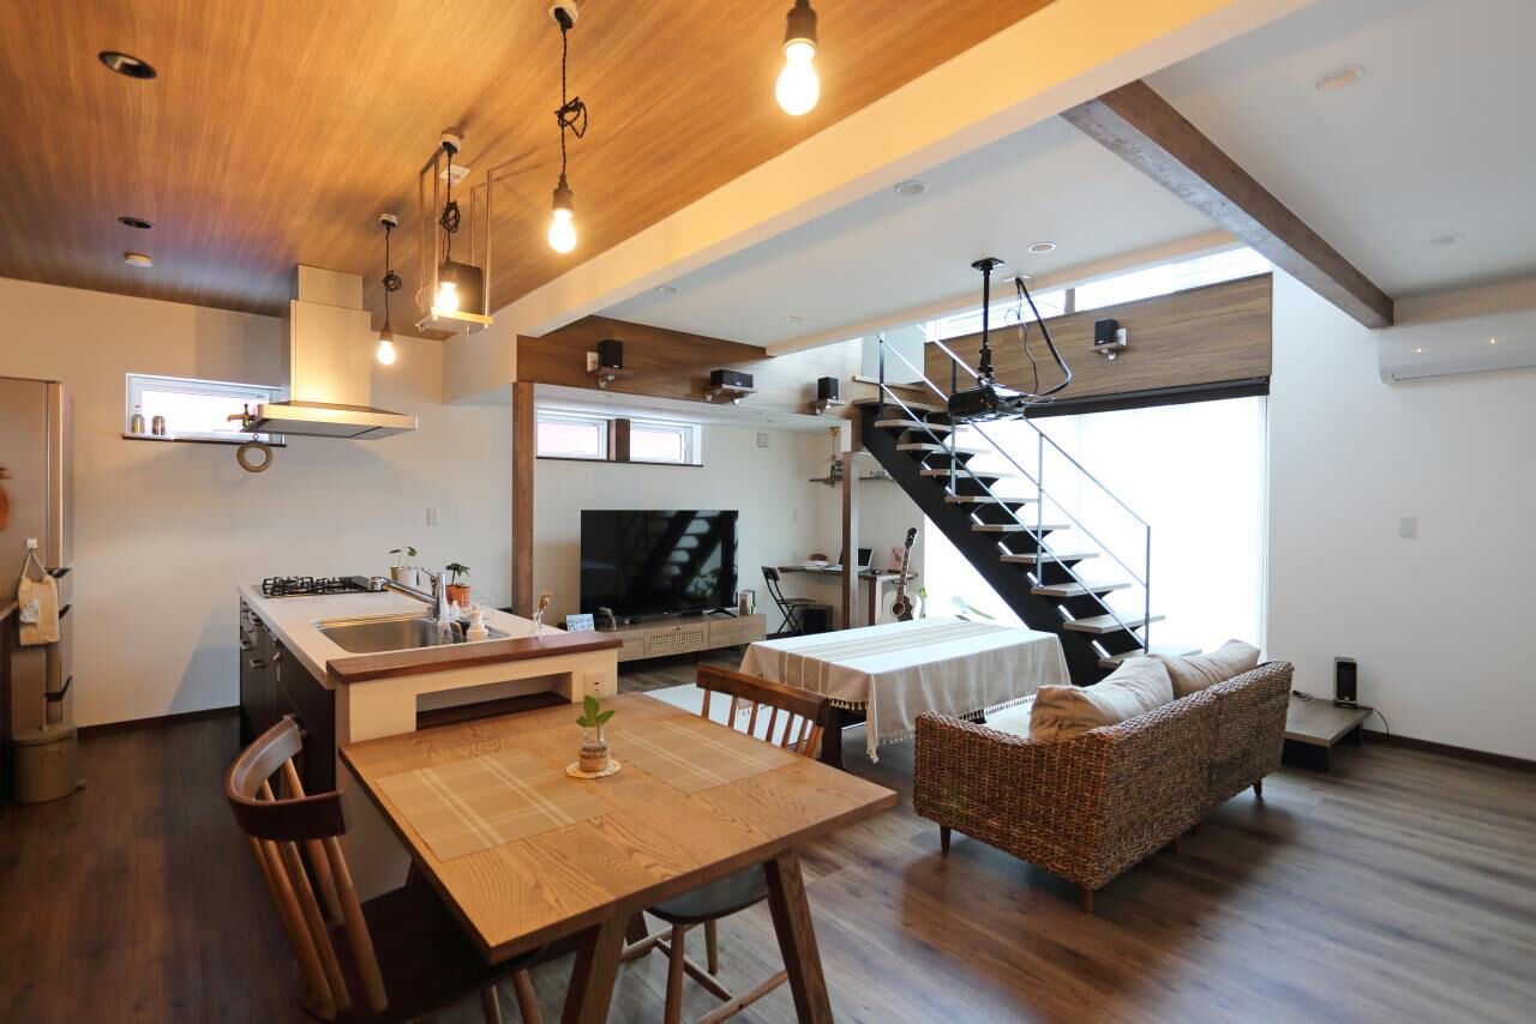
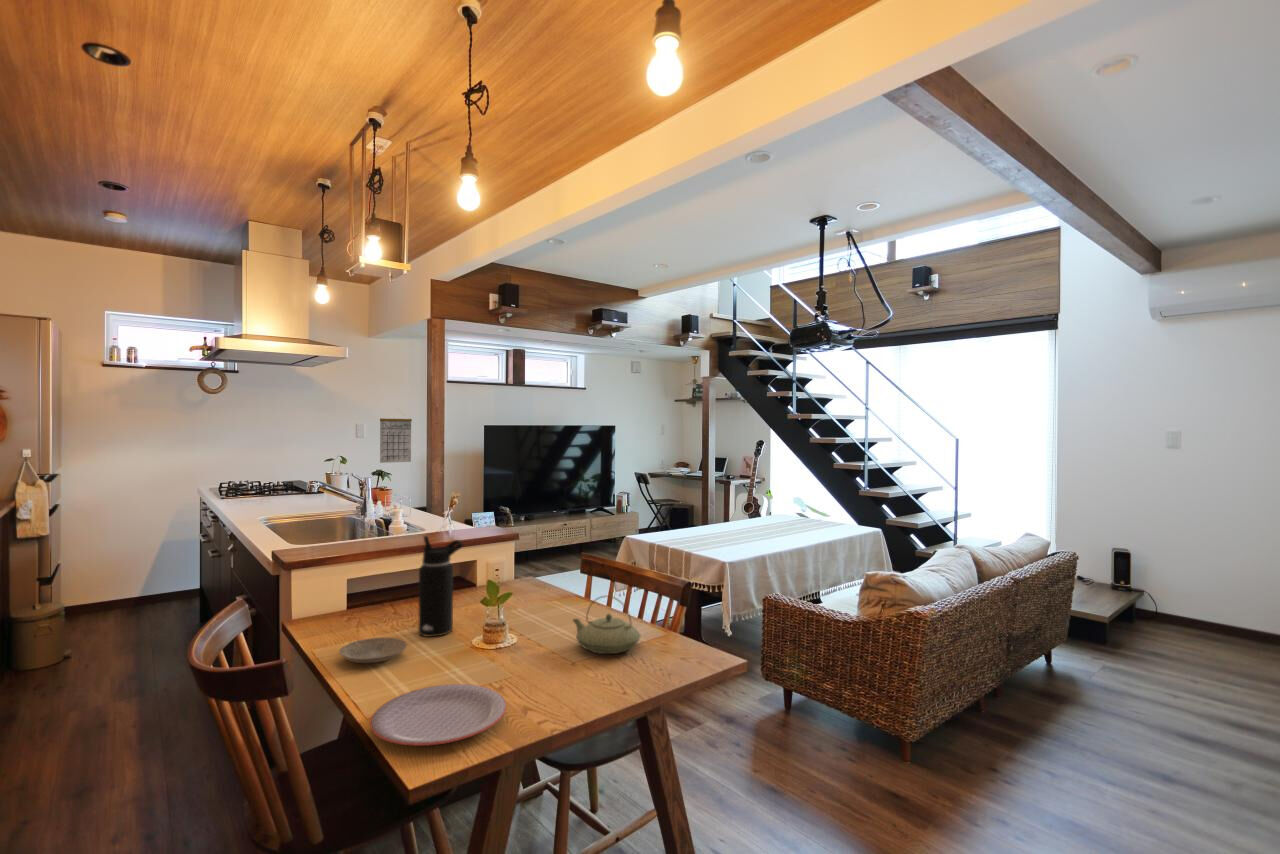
+ plate [338,637,408,664]
+ plate [369,683,508,747]
+ calendar [379,409,413,464]
+ water bottle [417,534,465,638]
+ teapot [572,595,642,655]
